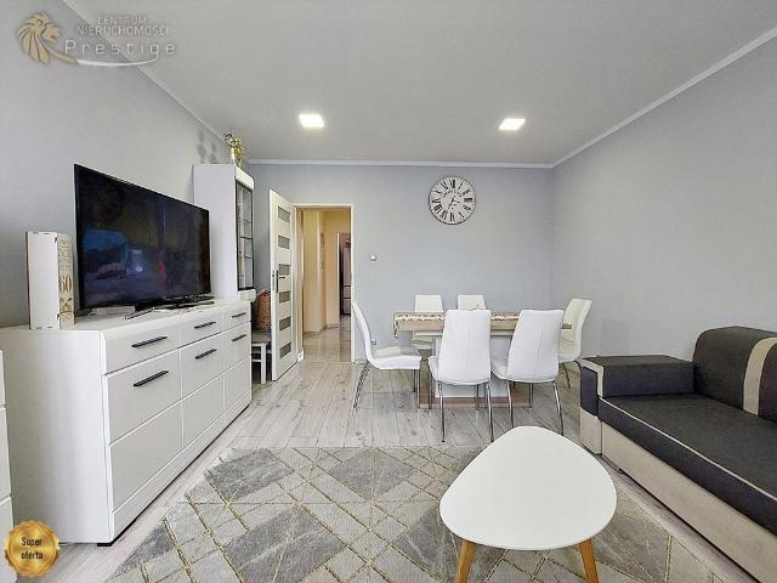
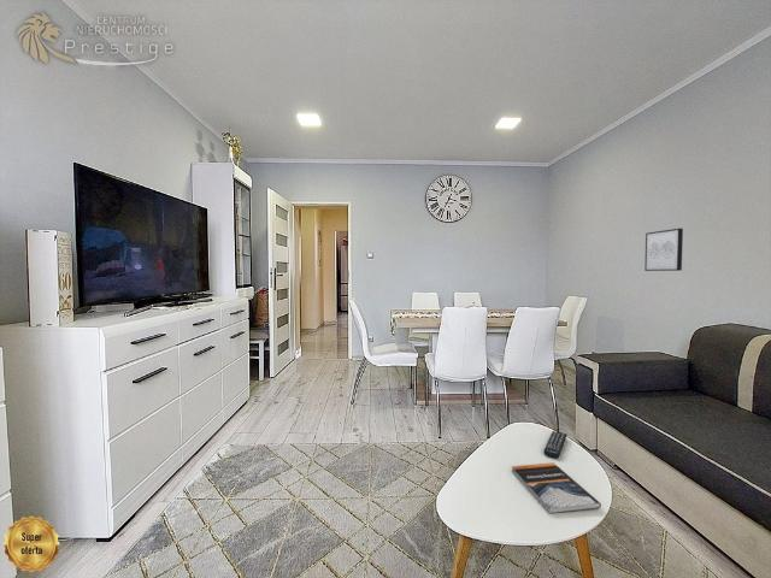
+ book [511,461,602,515]
+ wall art [643,228,684,272]
+ remote control [542,430,569,460]
